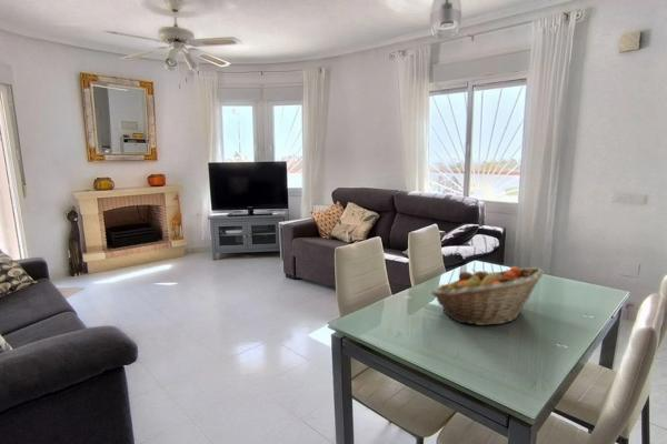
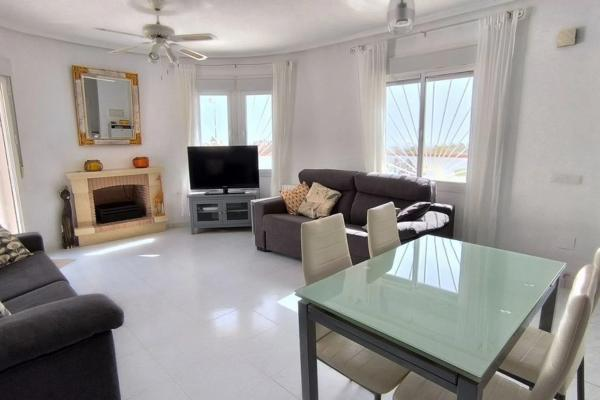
- fruit basket [430,265,545,326]
